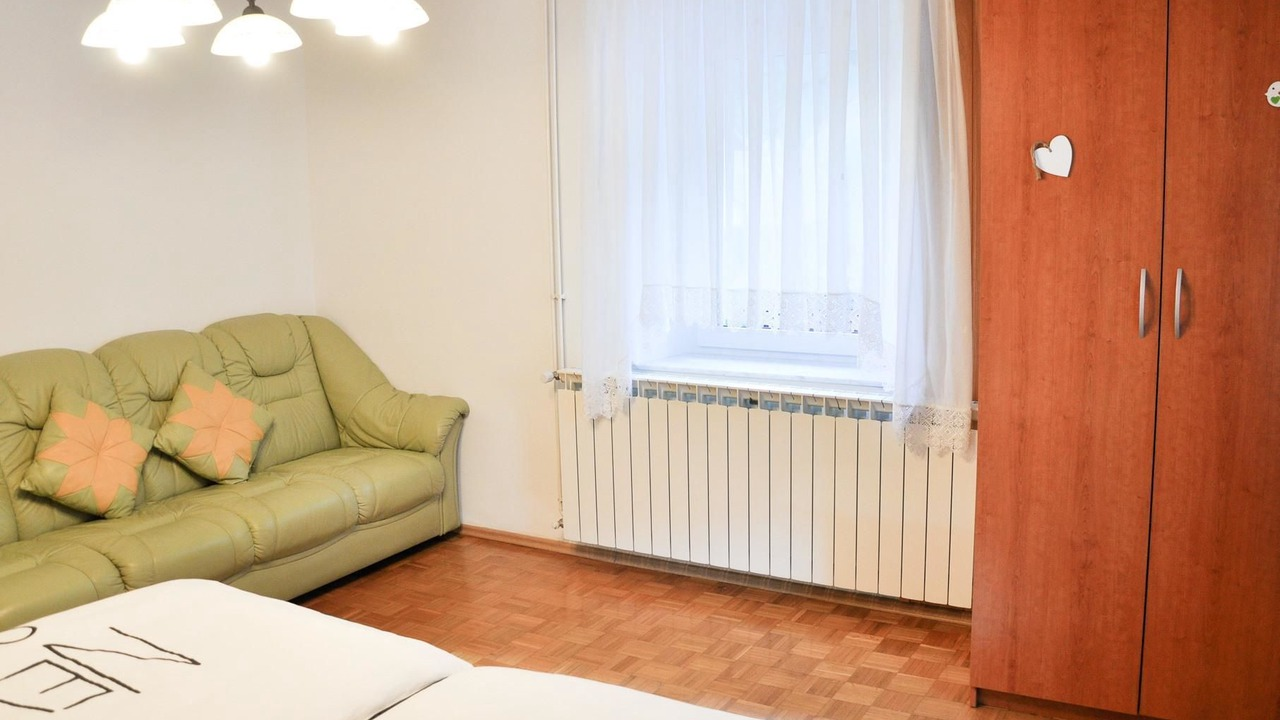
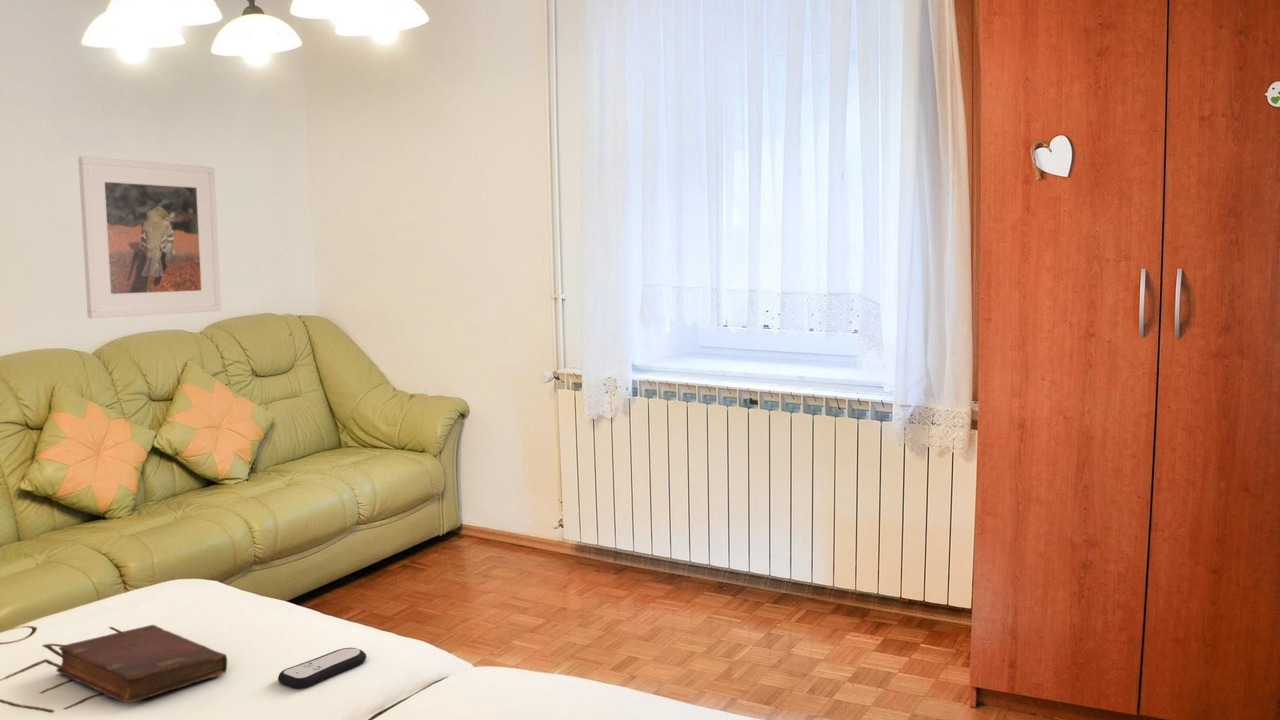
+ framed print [77,156,222,319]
+ diary [56,624,228,704]
+ remote control [277,647,367,690]
